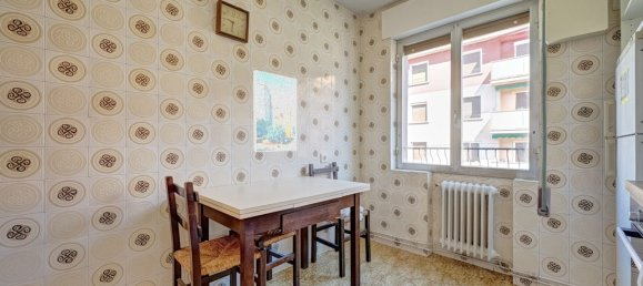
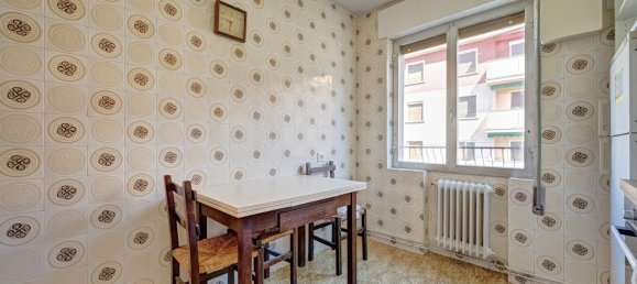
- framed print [252,69,298,153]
